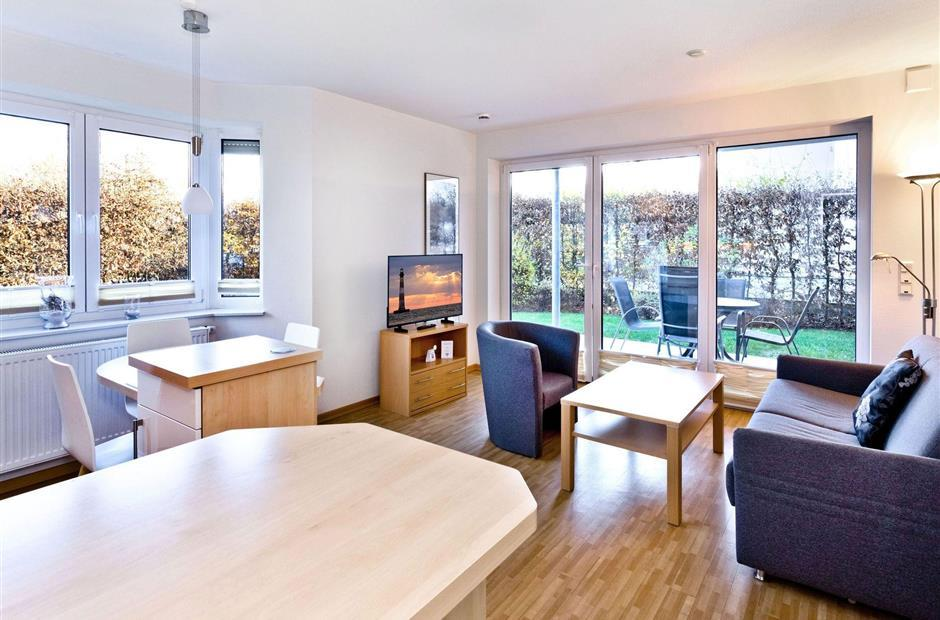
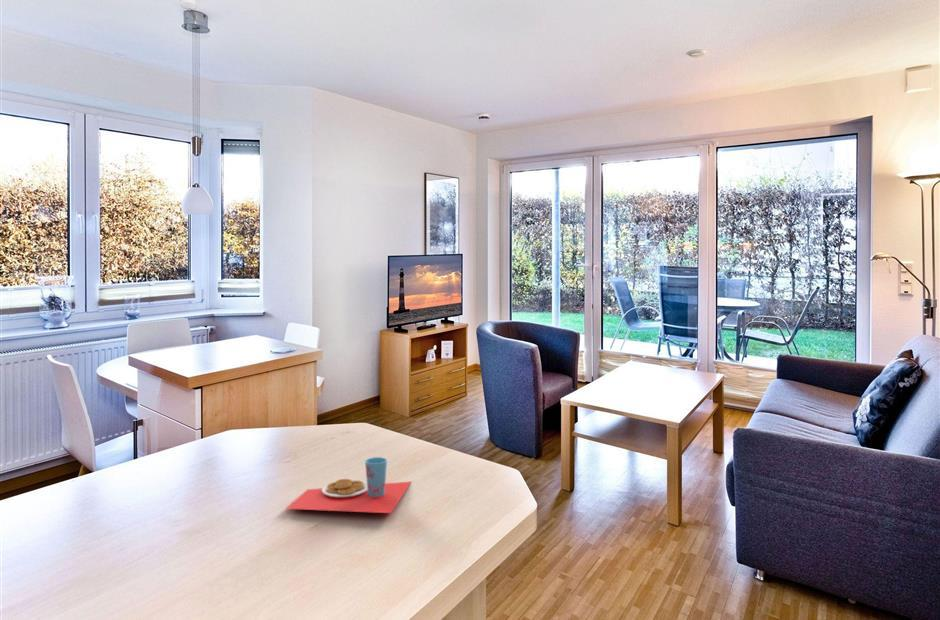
+ placemat [284,456,413,514]
